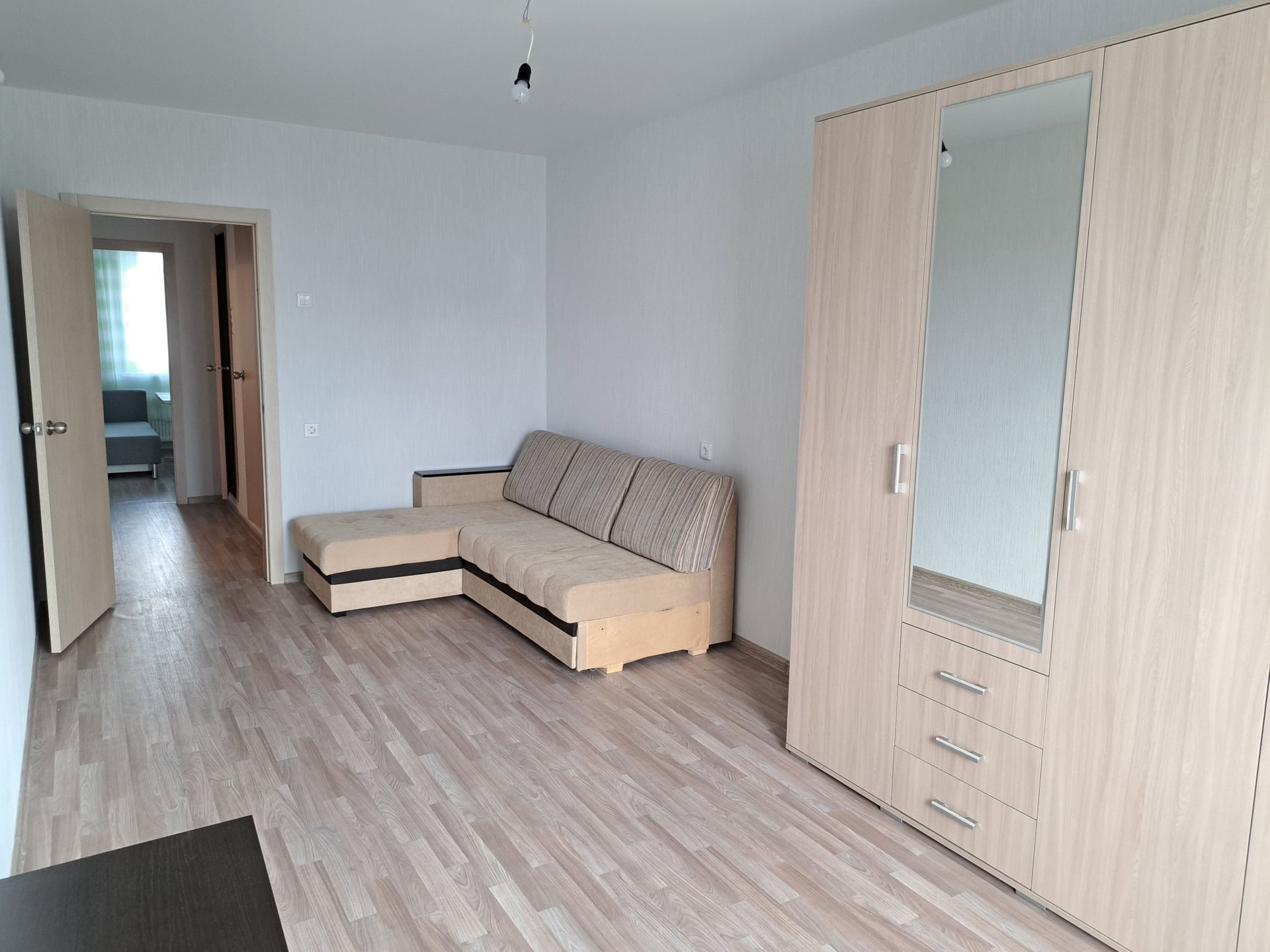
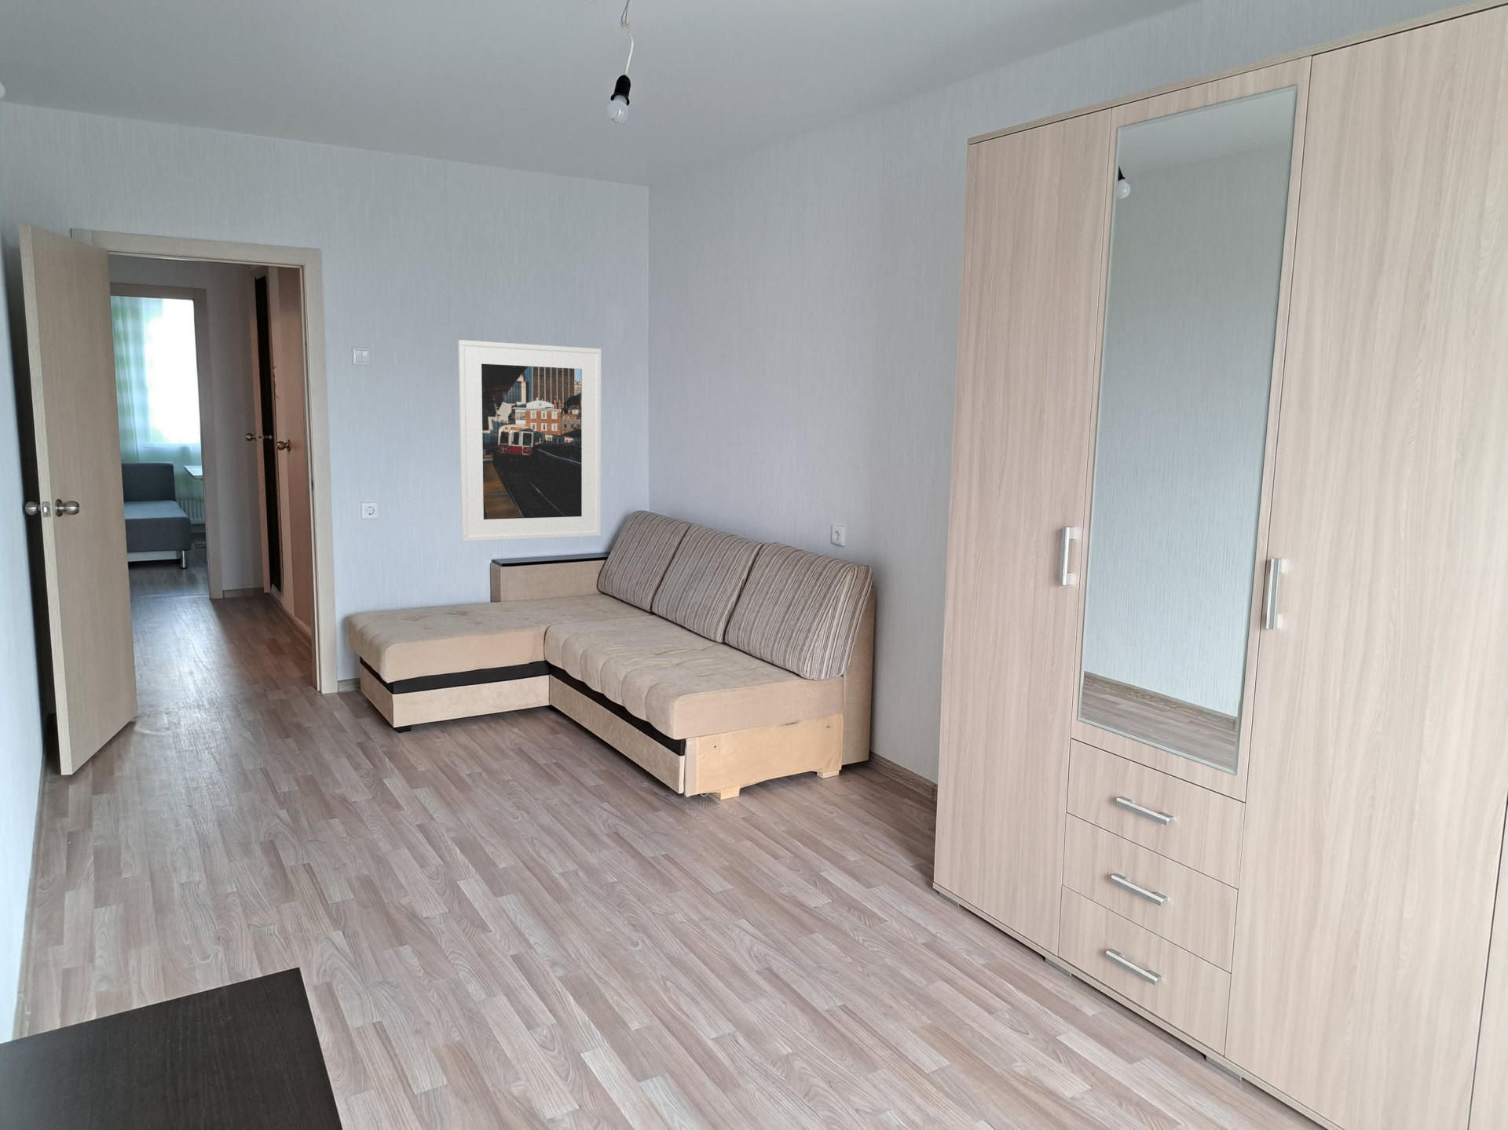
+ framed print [458,339,602,542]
